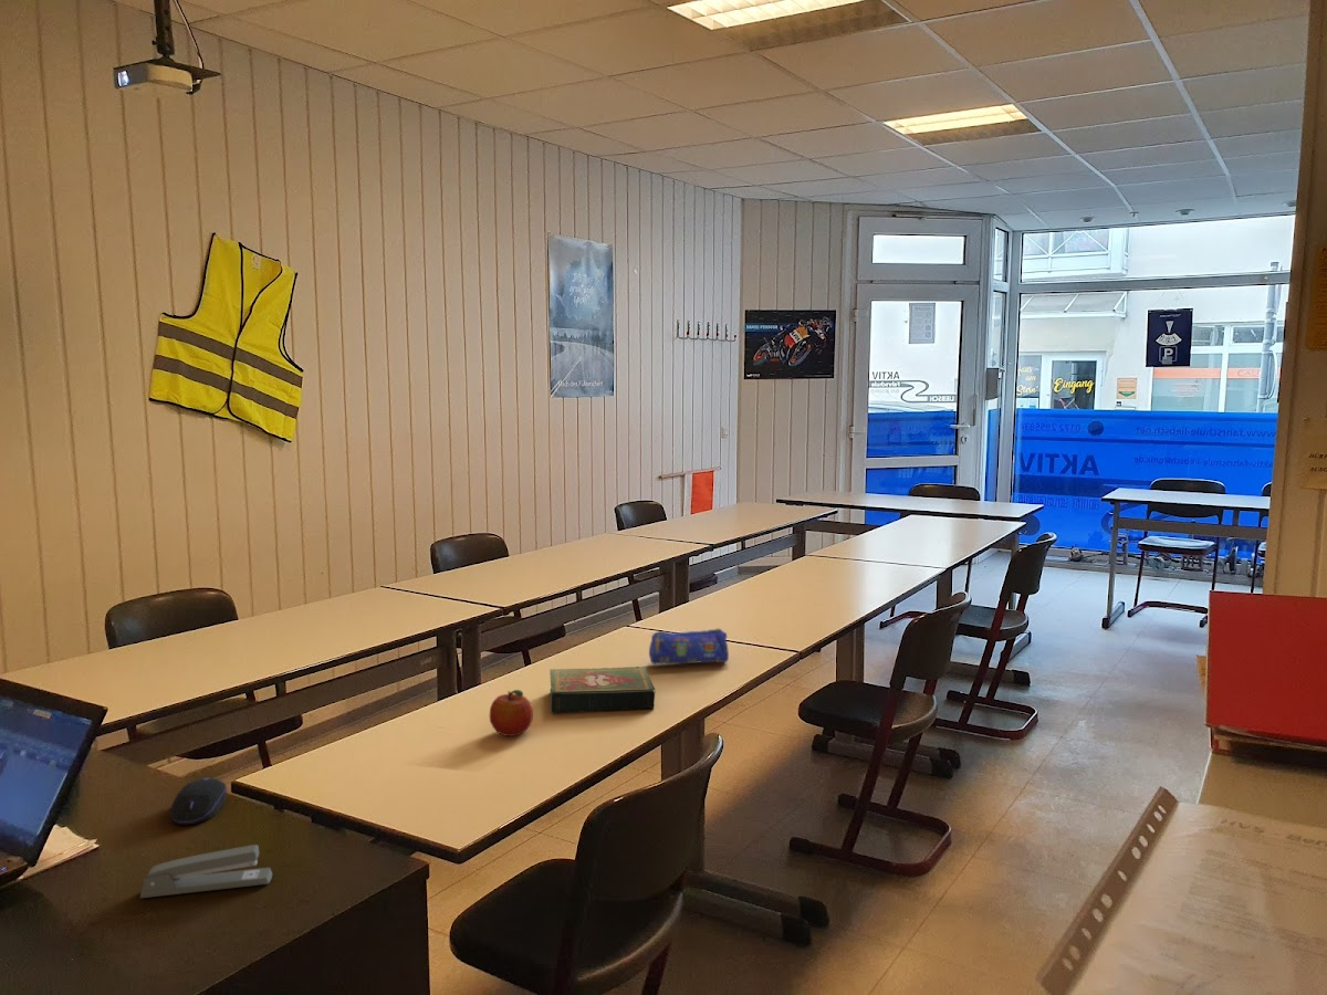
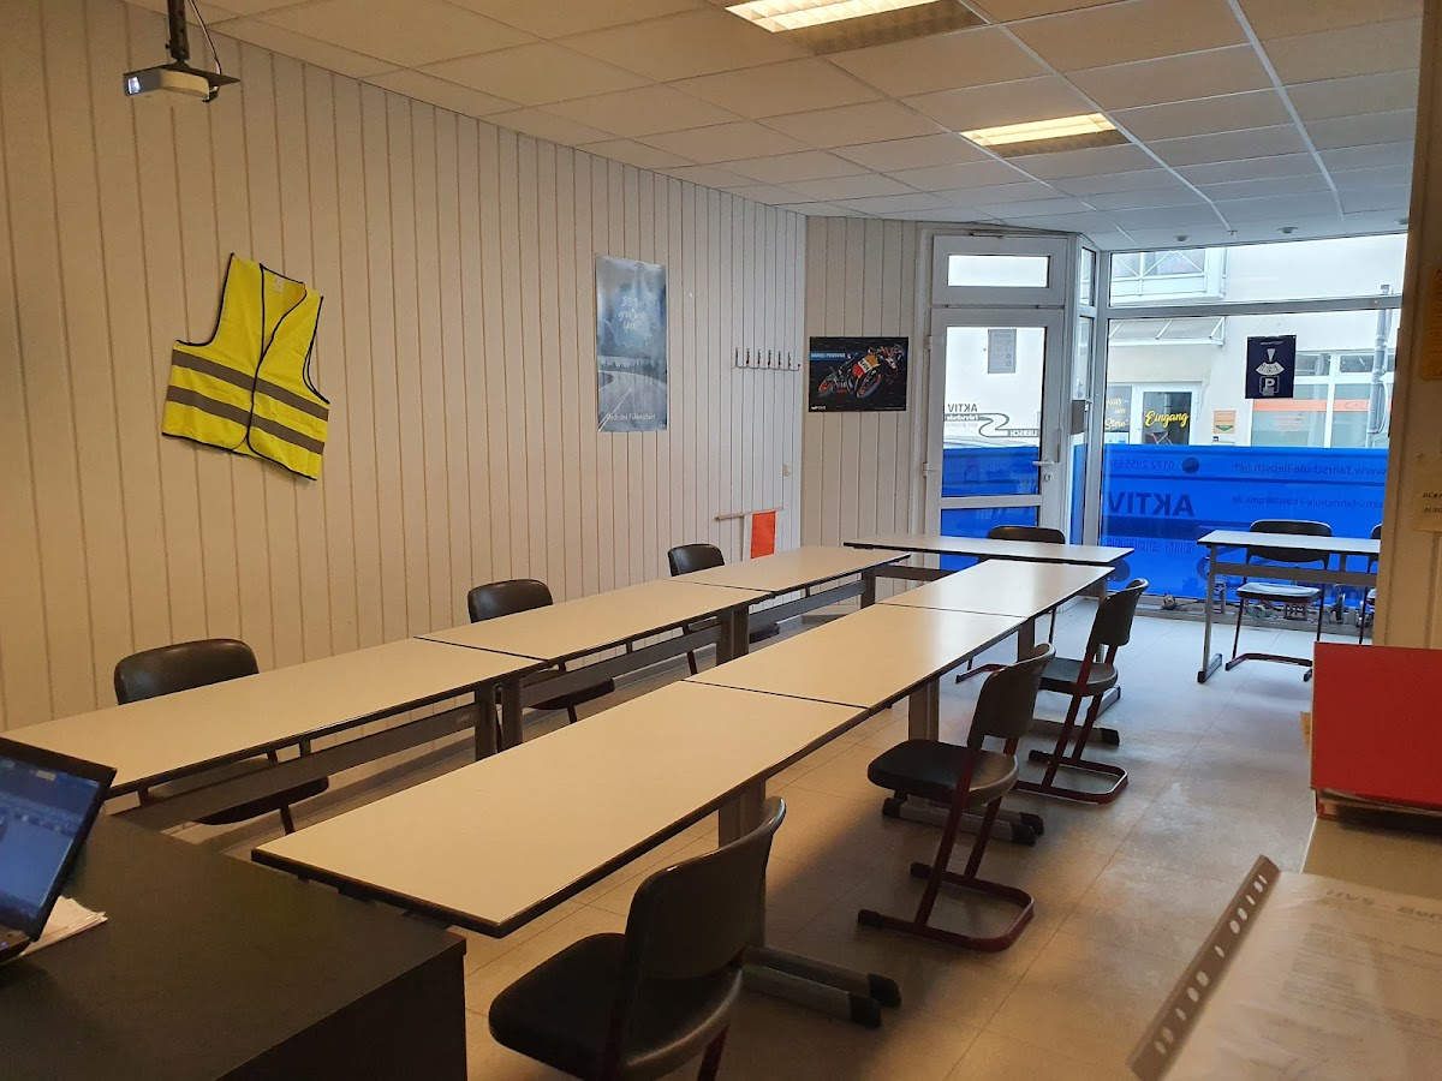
- stapler [139,844,273,899]
- pencil case [648,627,730,666]
- fruit [489,689,534,737]
- computer mouse [169,777,228,826]
- book [548,666,657,713]
